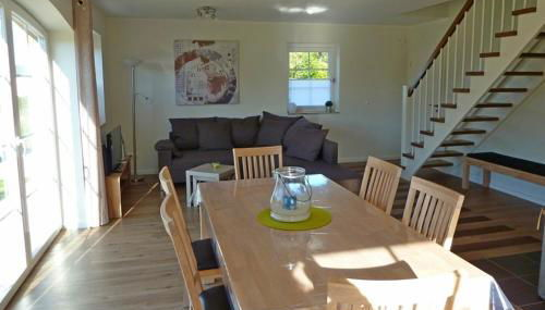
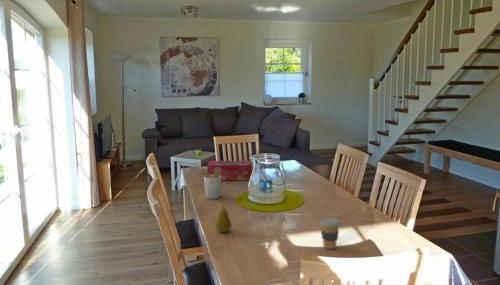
+ coffee cup [319,217,341,250]
+ fruit [214,204,233,233]
+ tissue box [206,160,253,181]
+ utensil holder [198,167,222,200]
